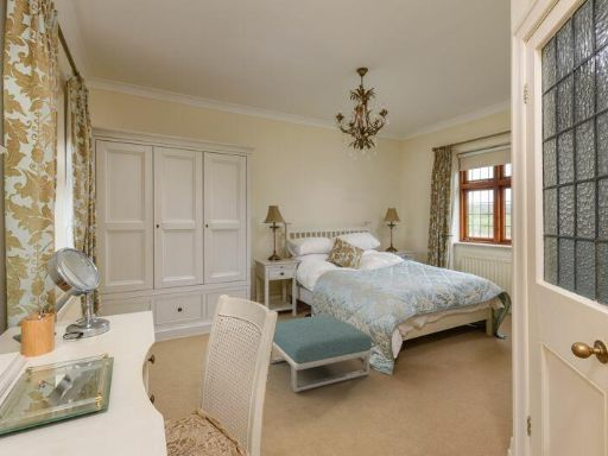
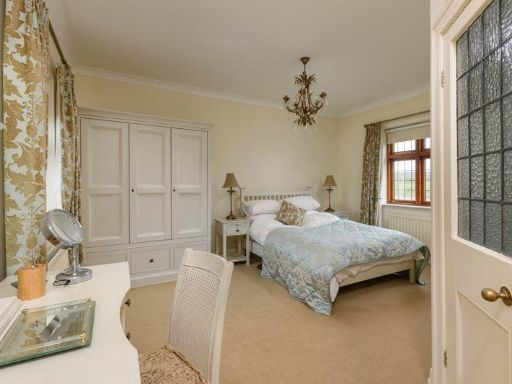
- footstool [268,315,373,393]
